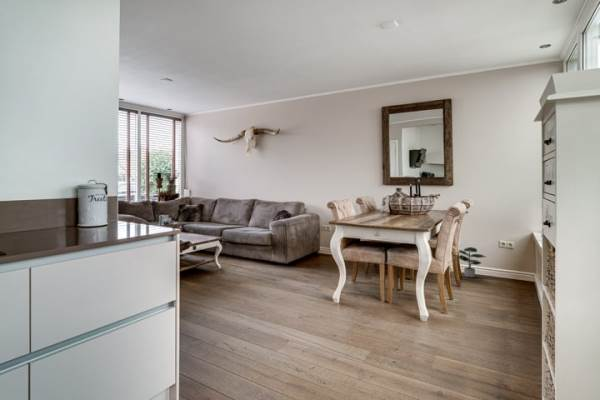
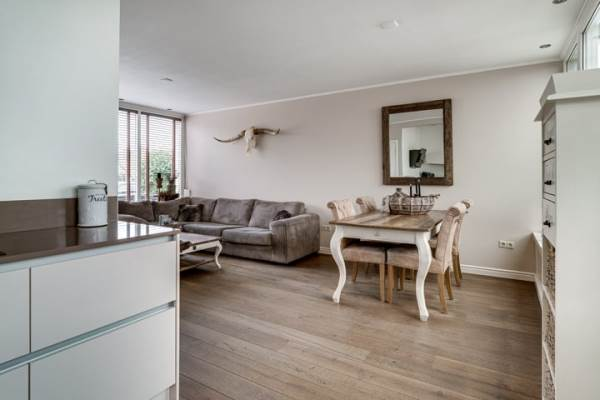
- potted plant [458,246,487,278]
